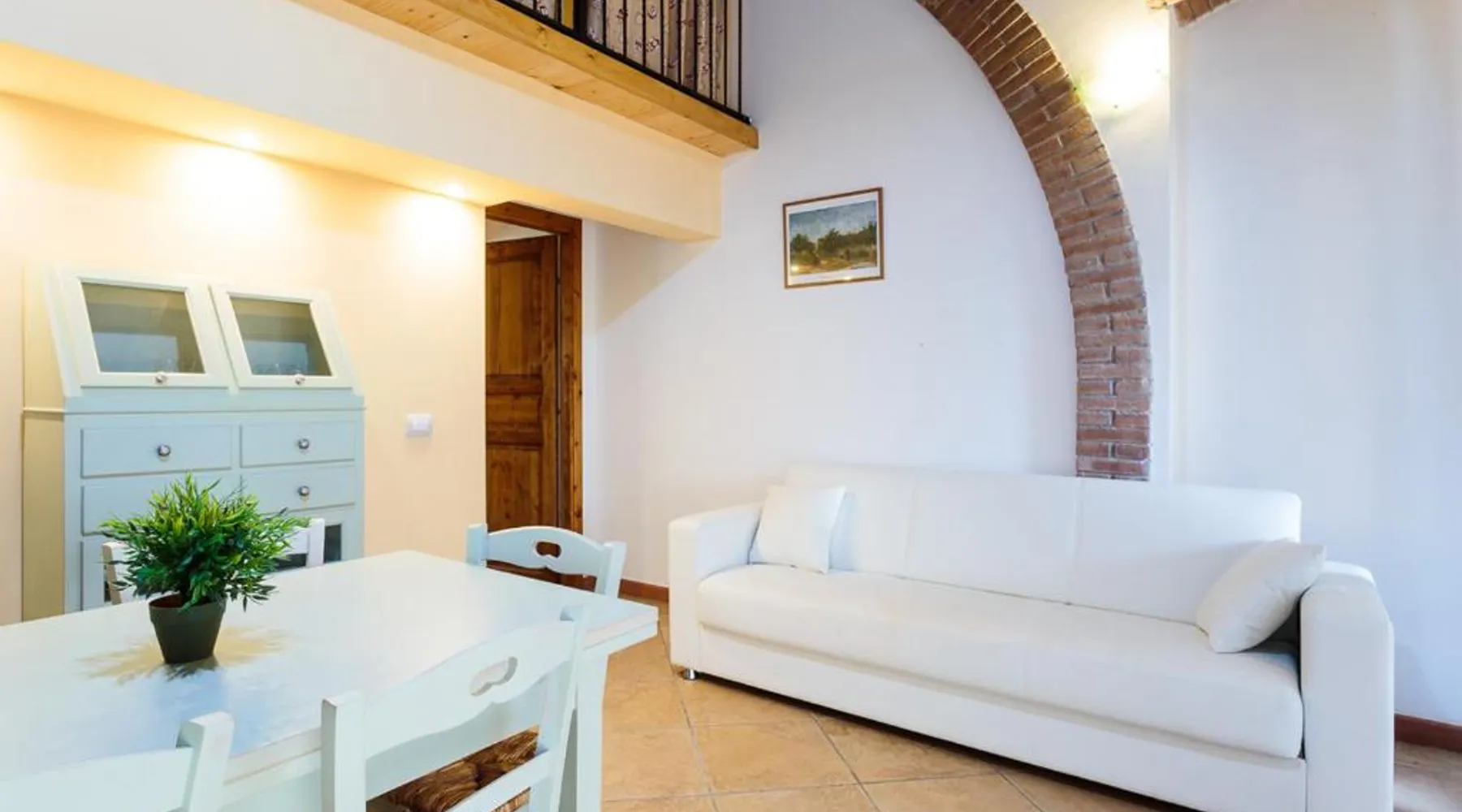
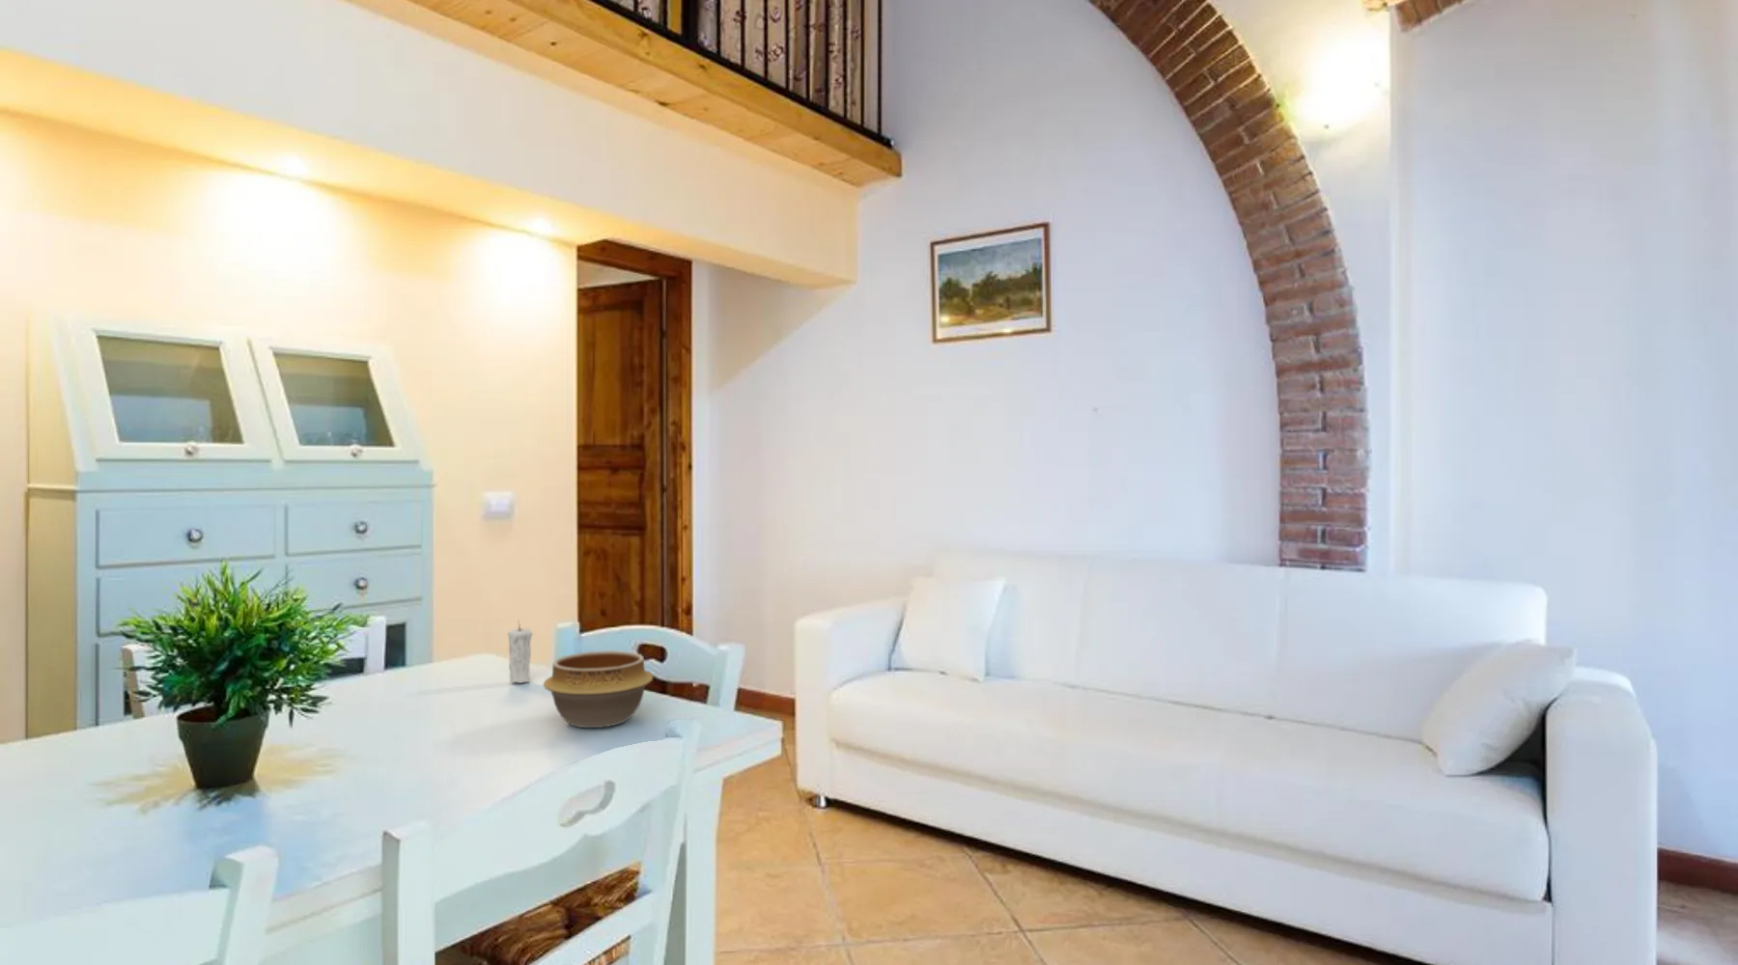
+ bowl [542,649,654,729]
+ candle [506,620,534,685]
